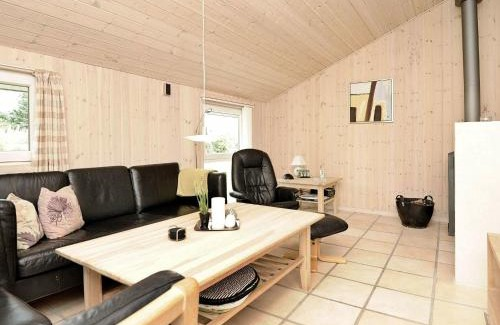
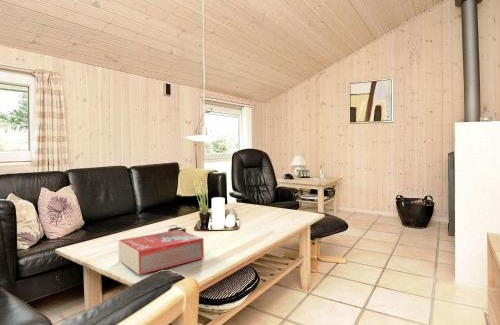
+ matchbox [117,229,205,276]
